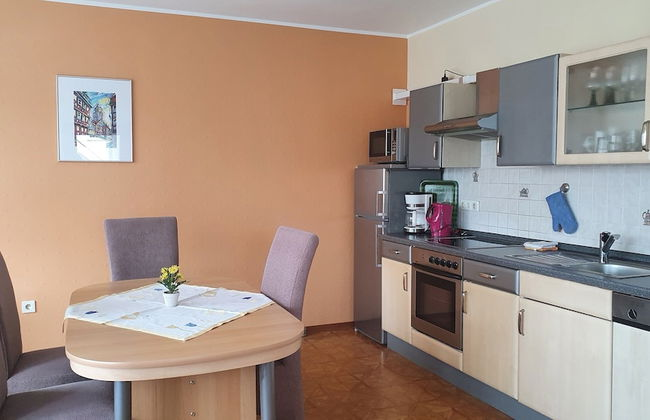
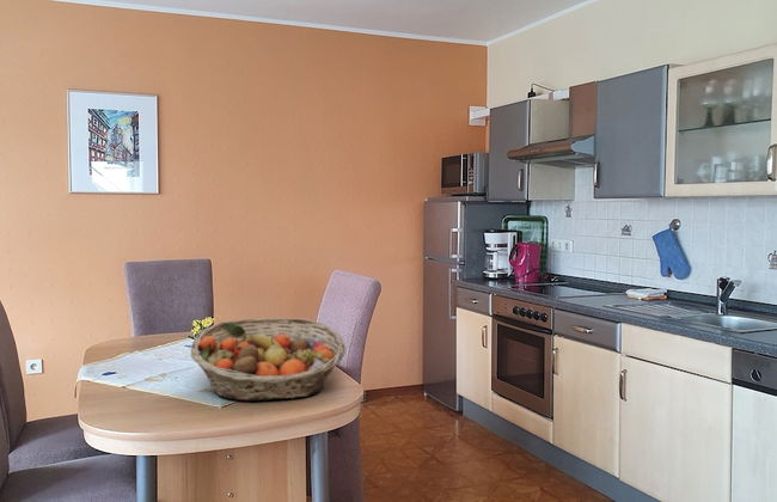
+ fruit basket [190,317,347,402]
